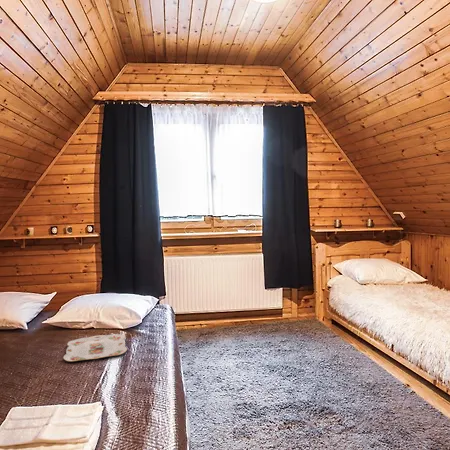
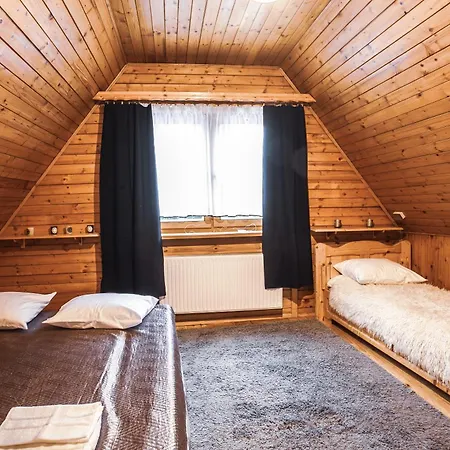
- serving tray [62,333,128,362]
